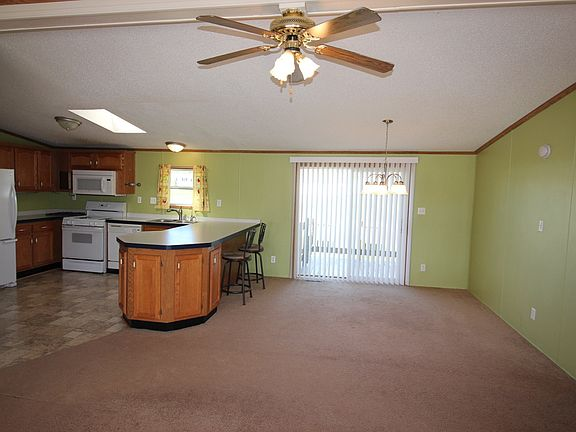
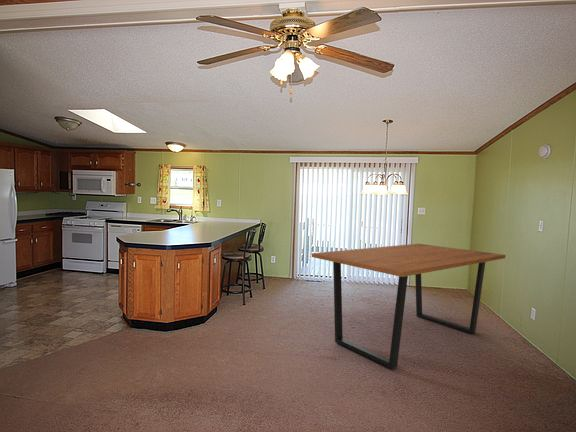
+ dining table [311,243,506,369]
